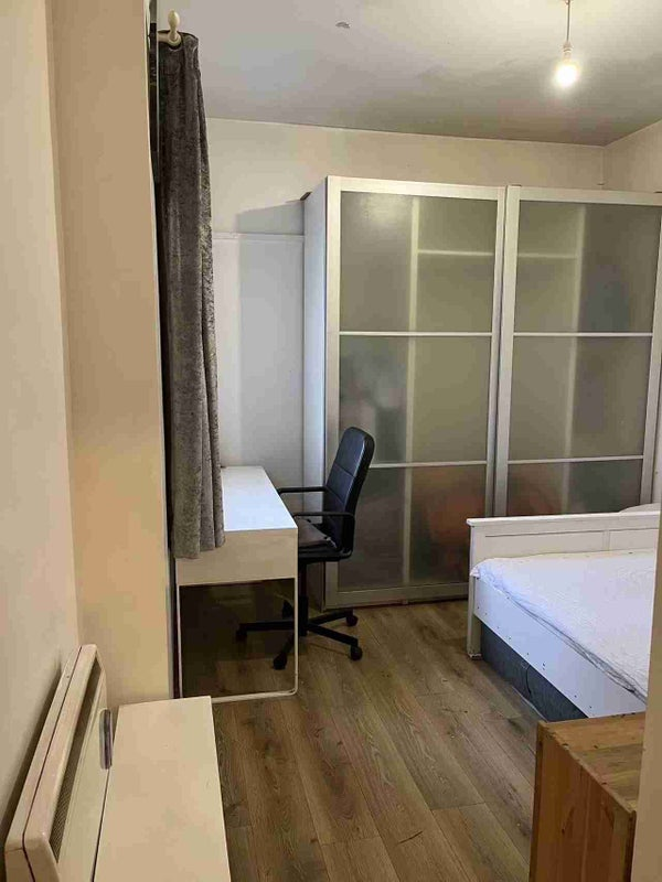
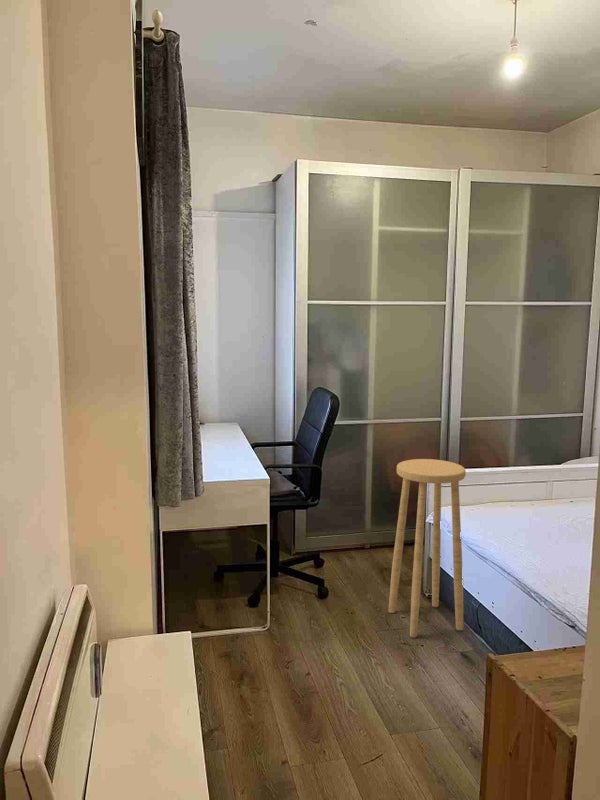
+ stool [387,458,467,639]
